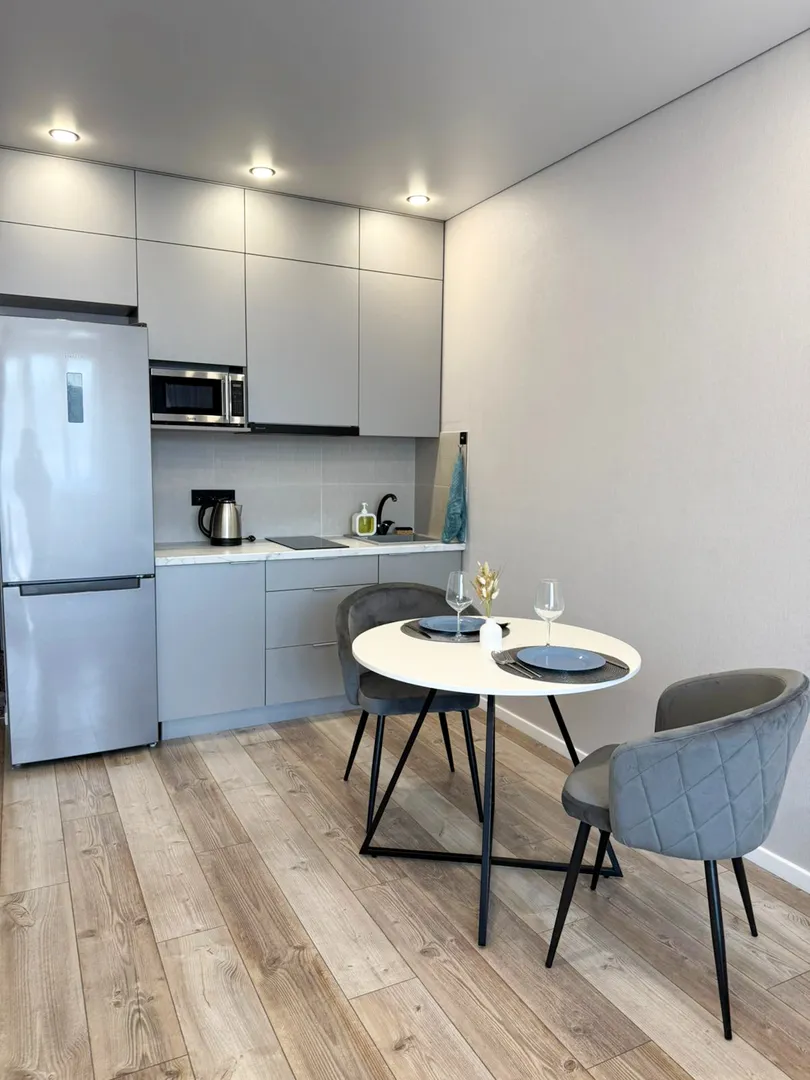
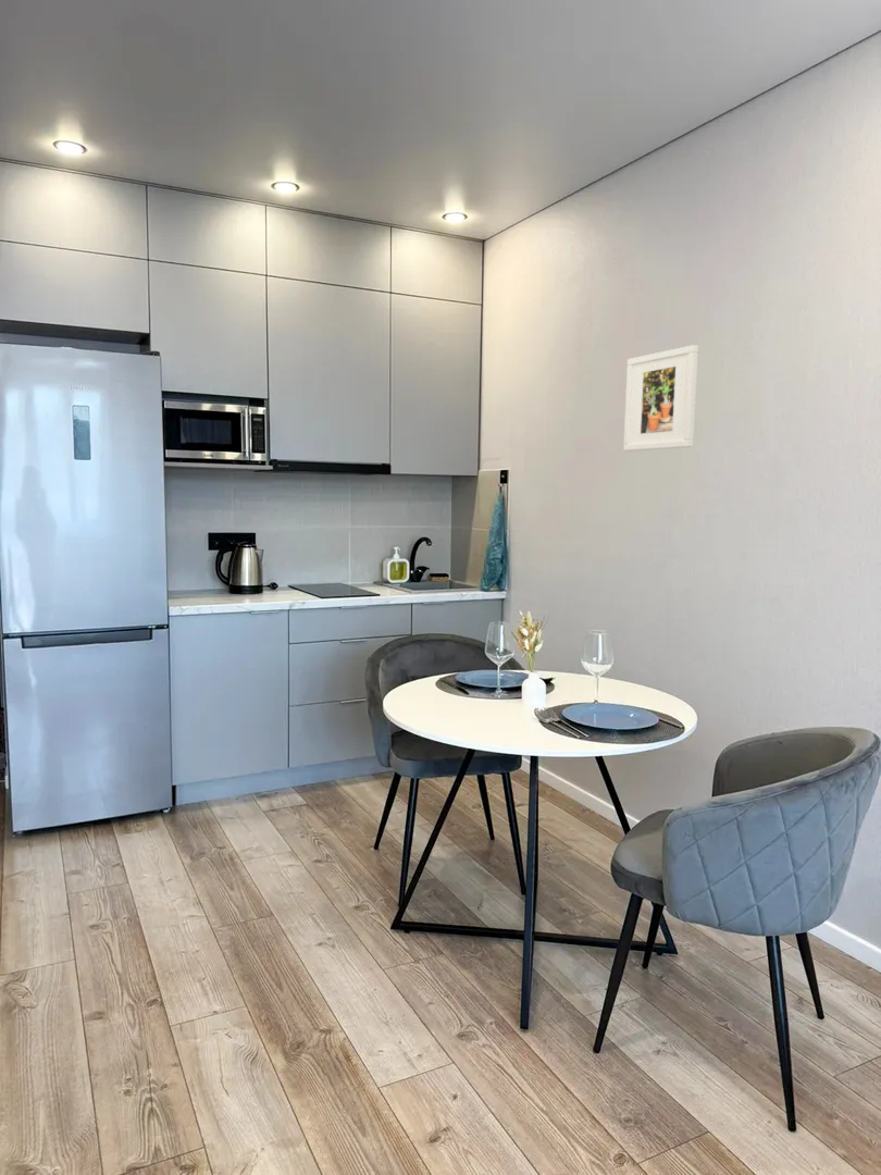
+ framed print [622,344,699,453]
